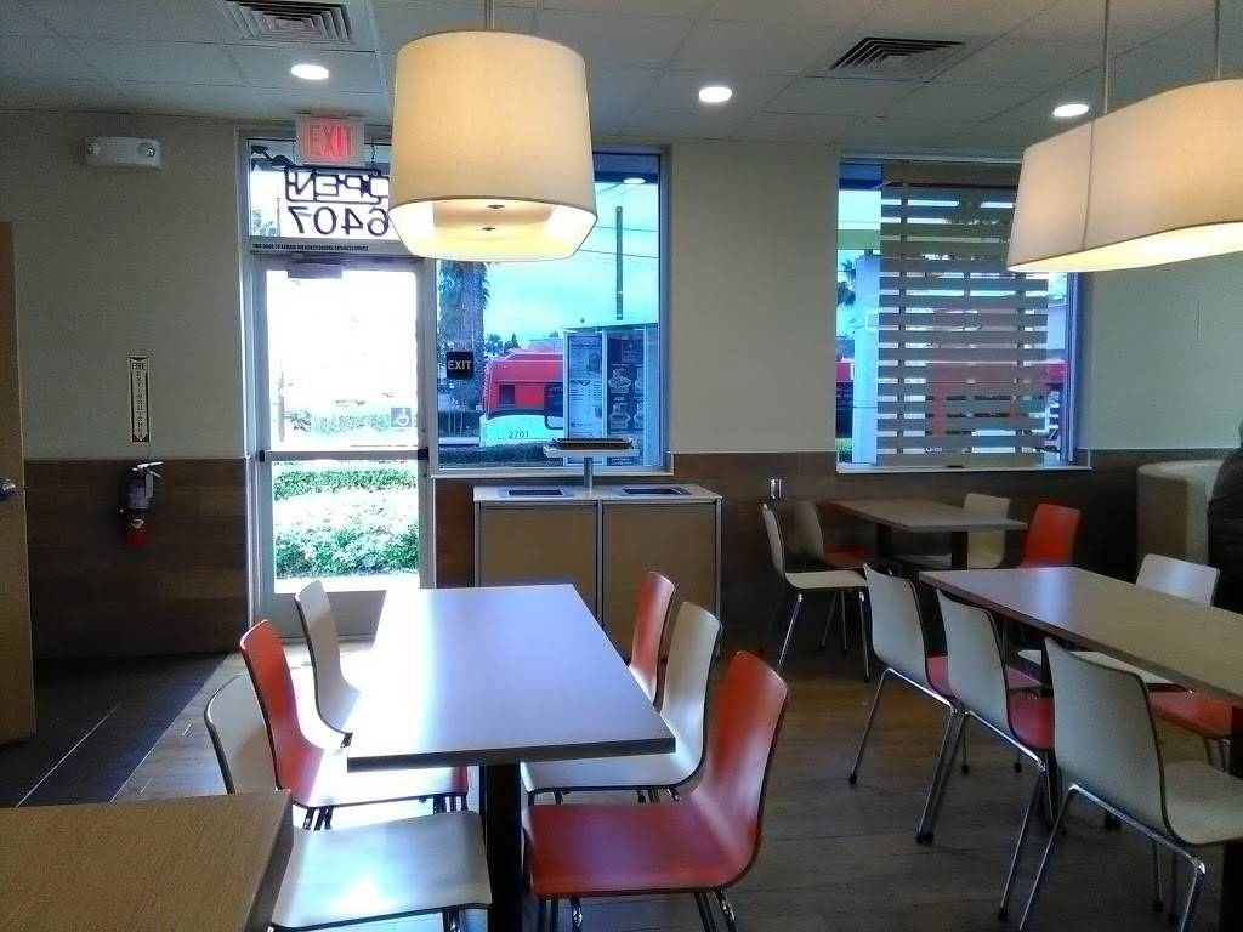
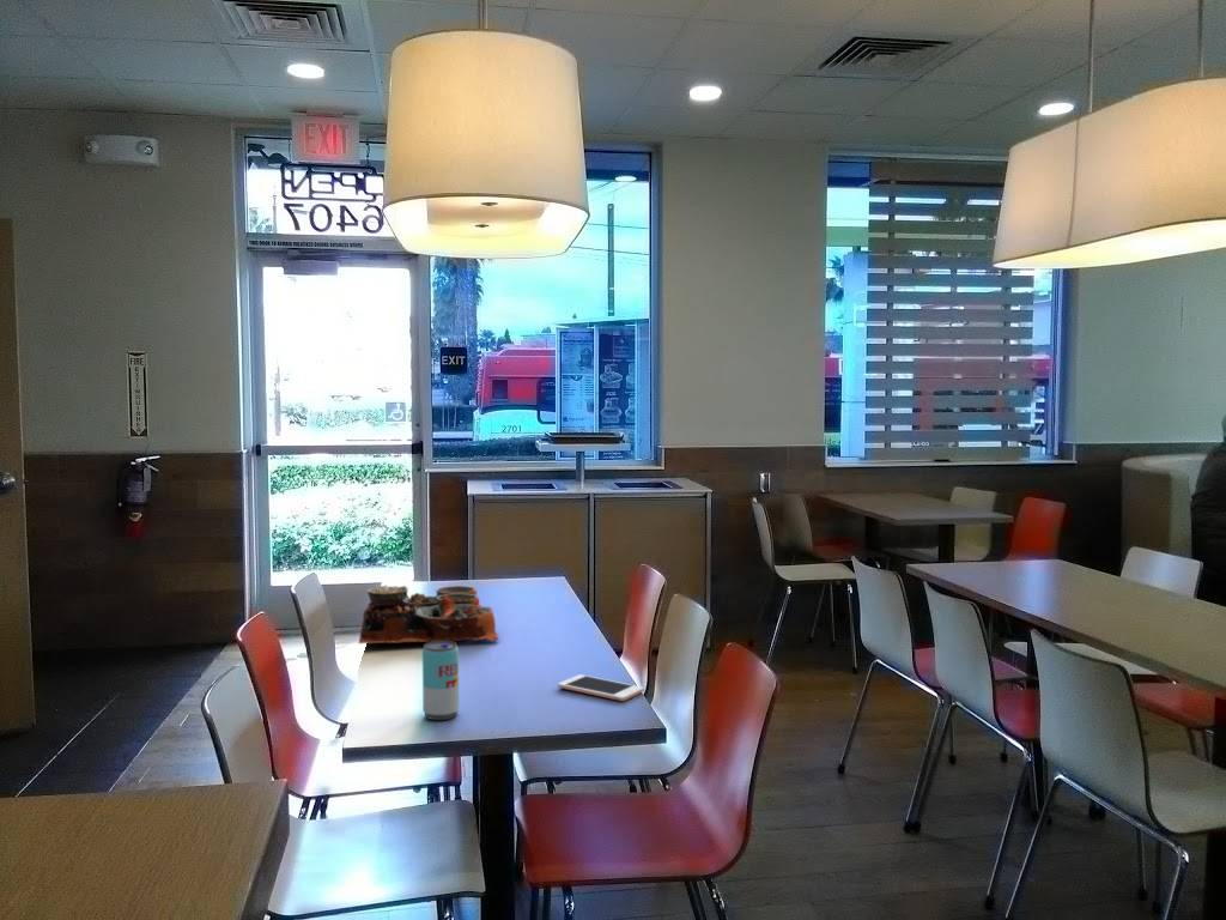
+ beverage can [421,641,460,721]
+ food tray [358,585,500,644]
+ cell phone [557,673,645,702]
